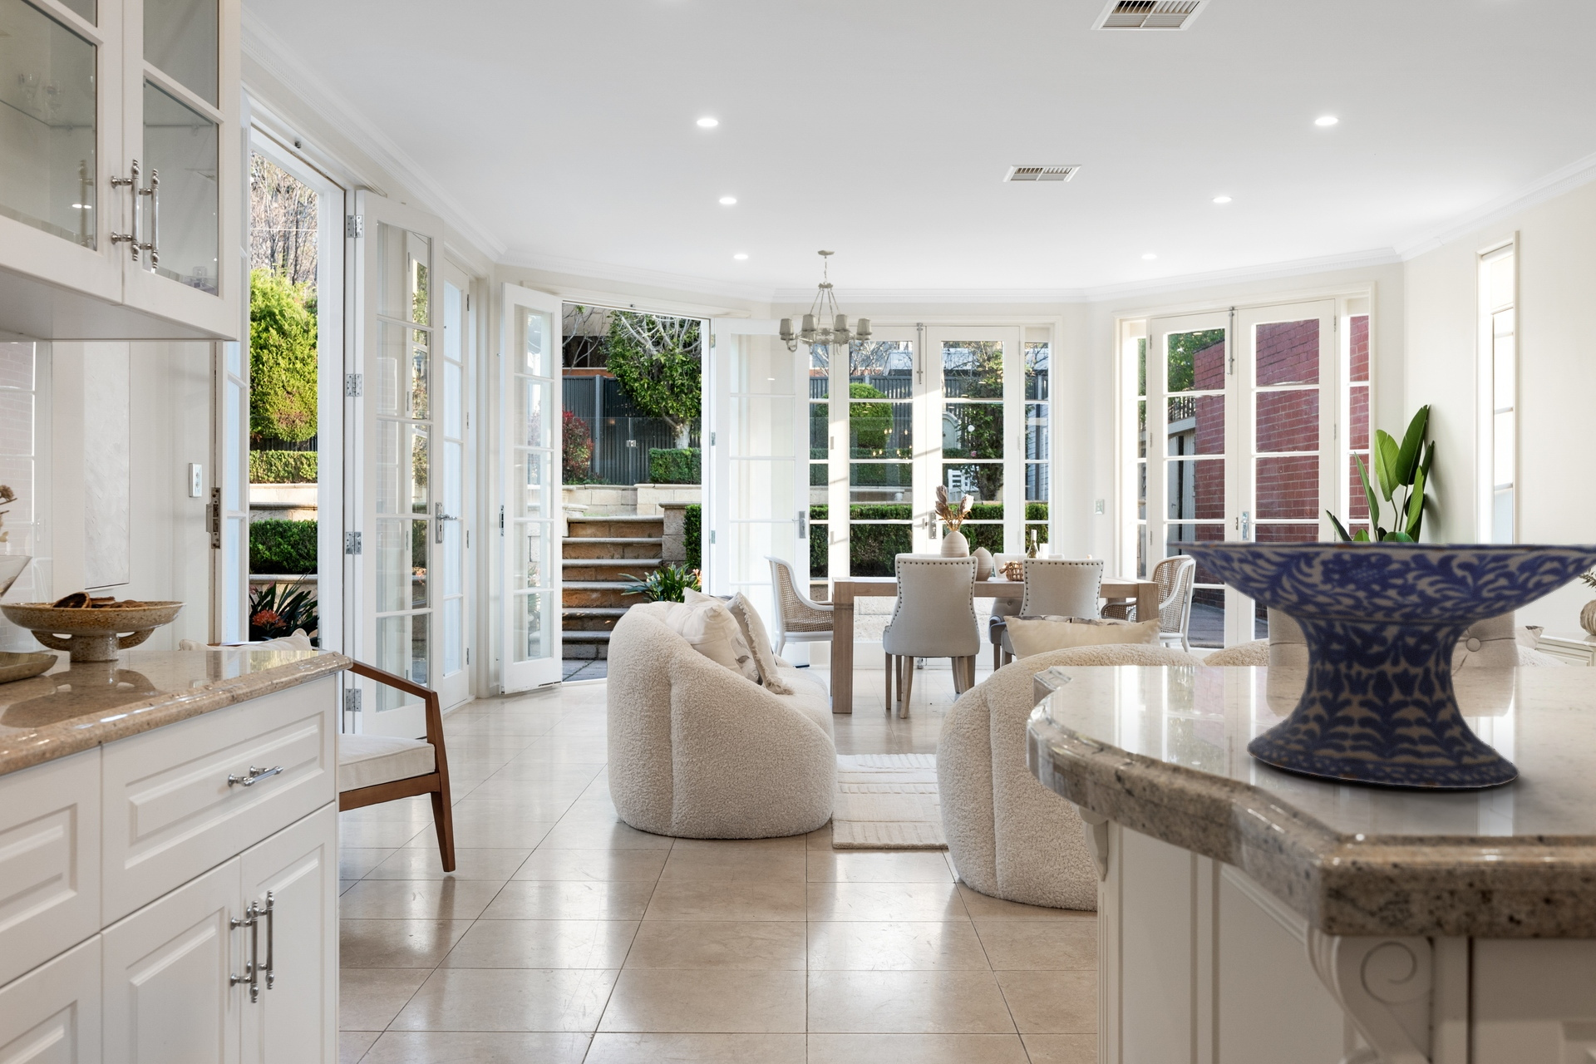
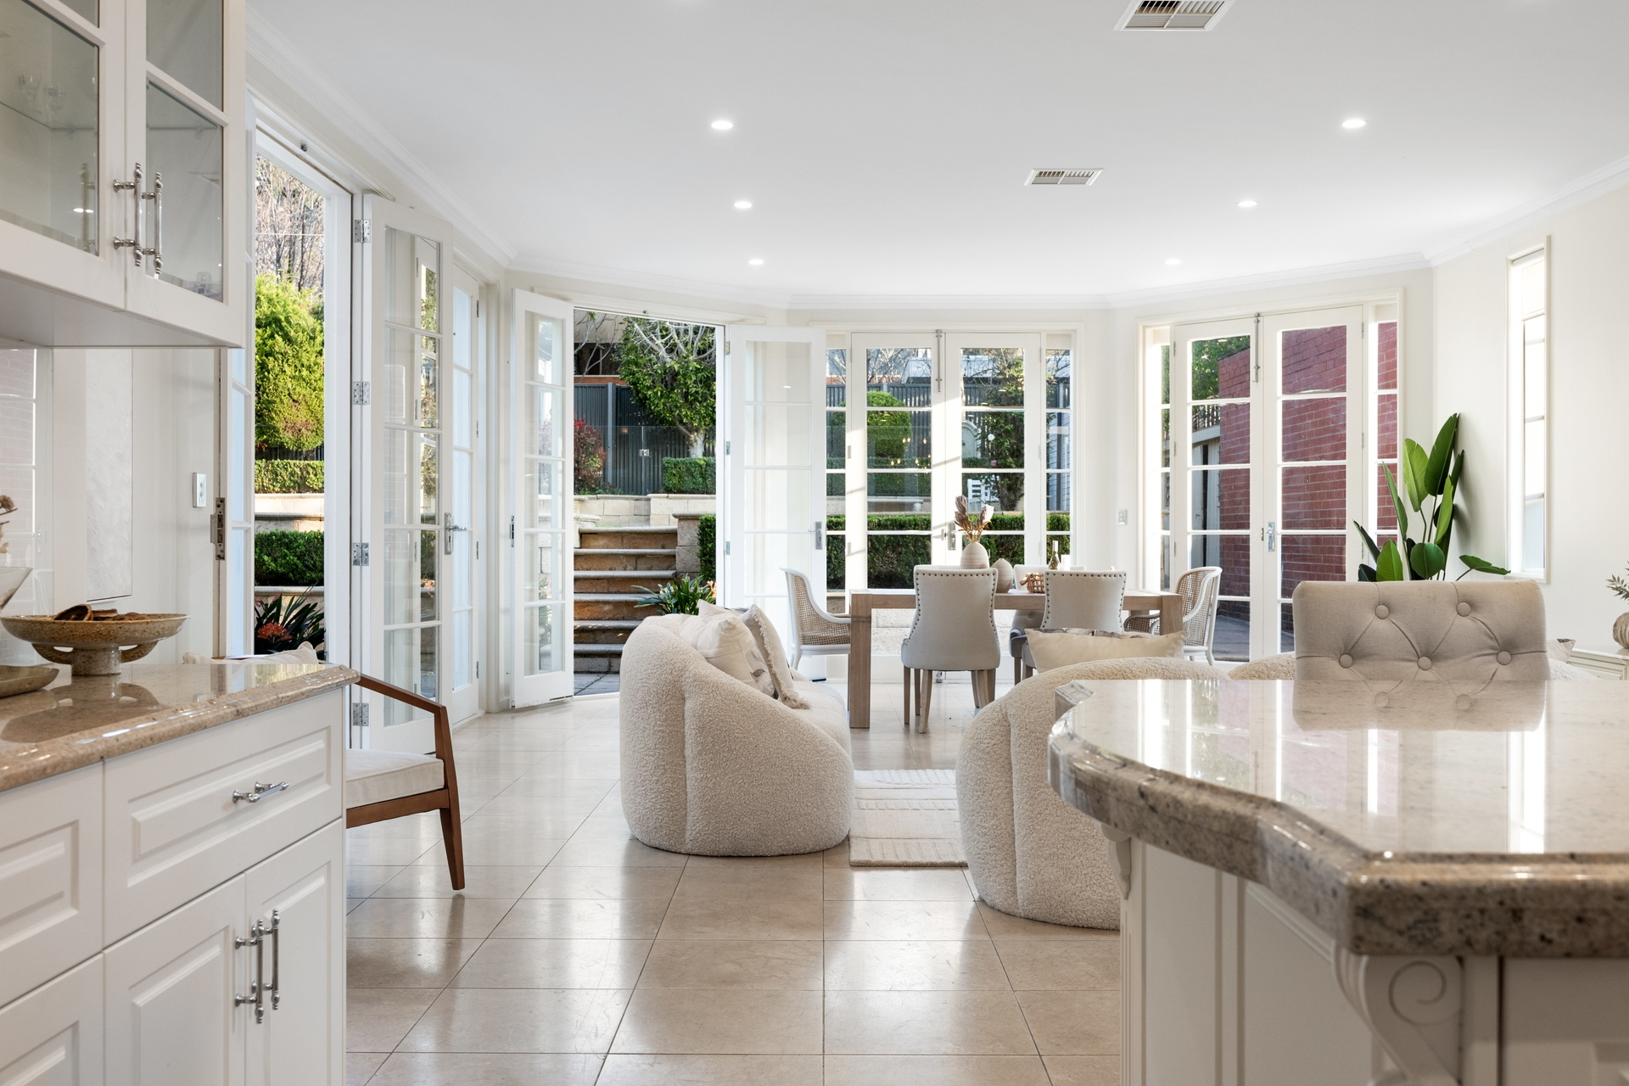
- decorative bowl [1165,540,1596,788]
- chandelier [778,249,873,356]
